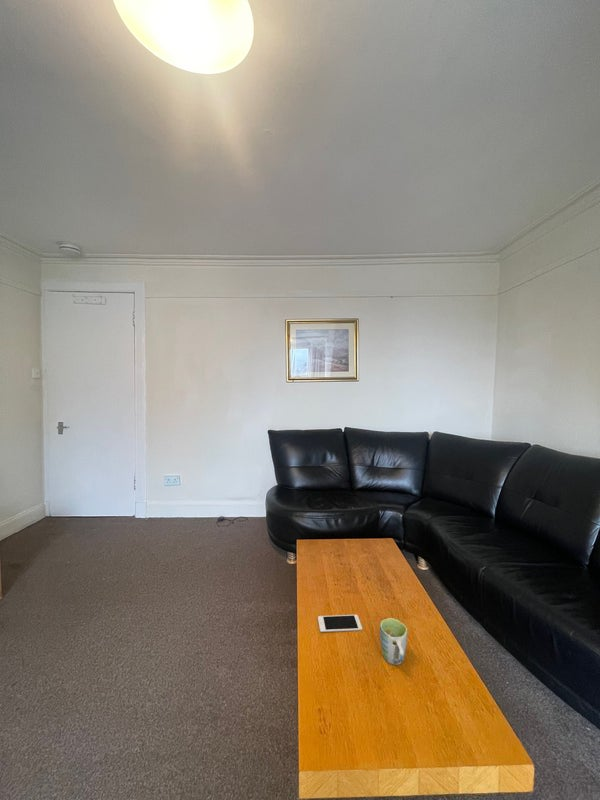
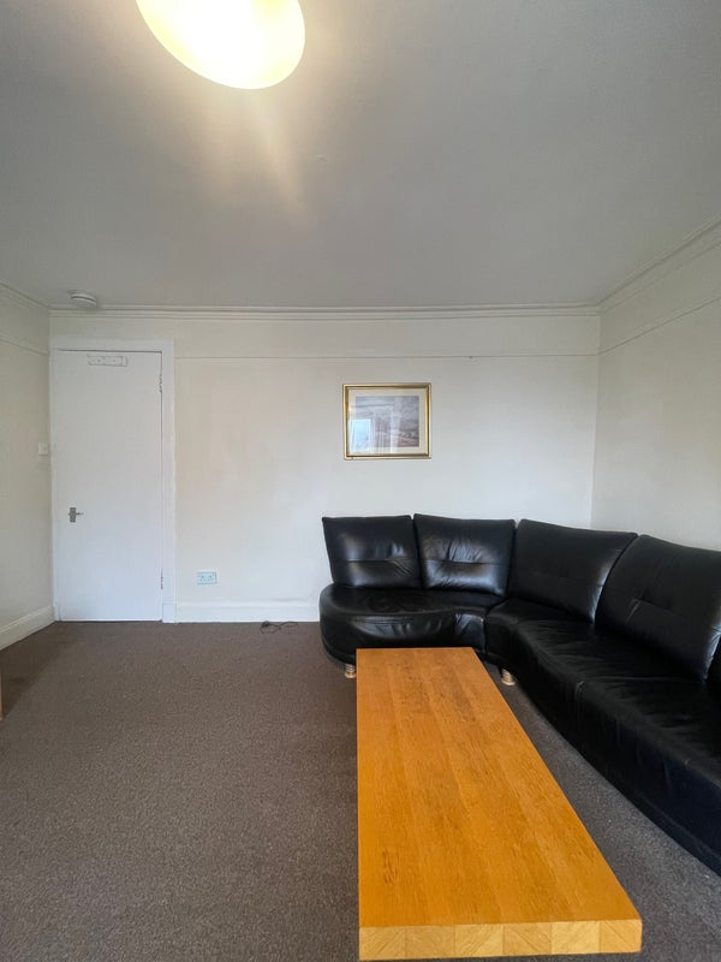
- cell phone [317,614,363,633]
- mug [379,617,408,666]
